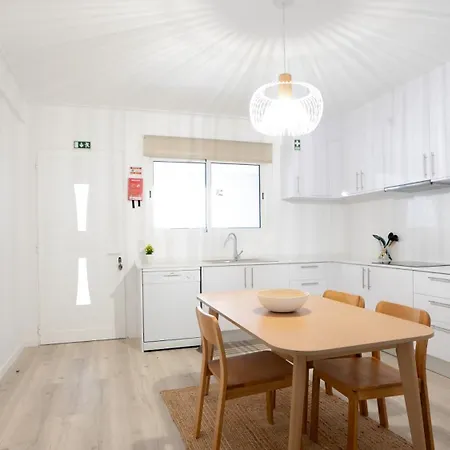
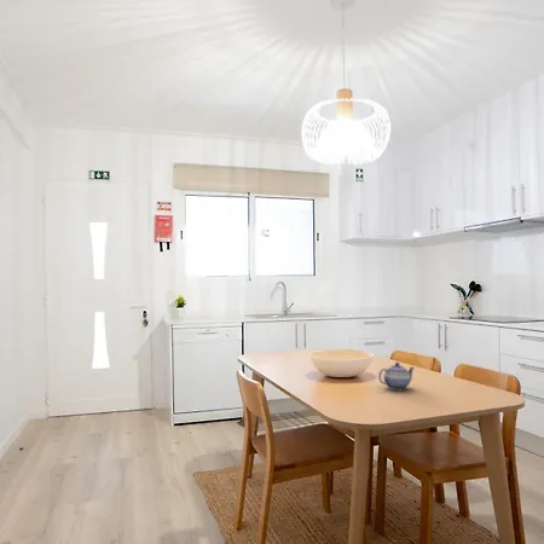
+ teapot [377,361,416,392]
